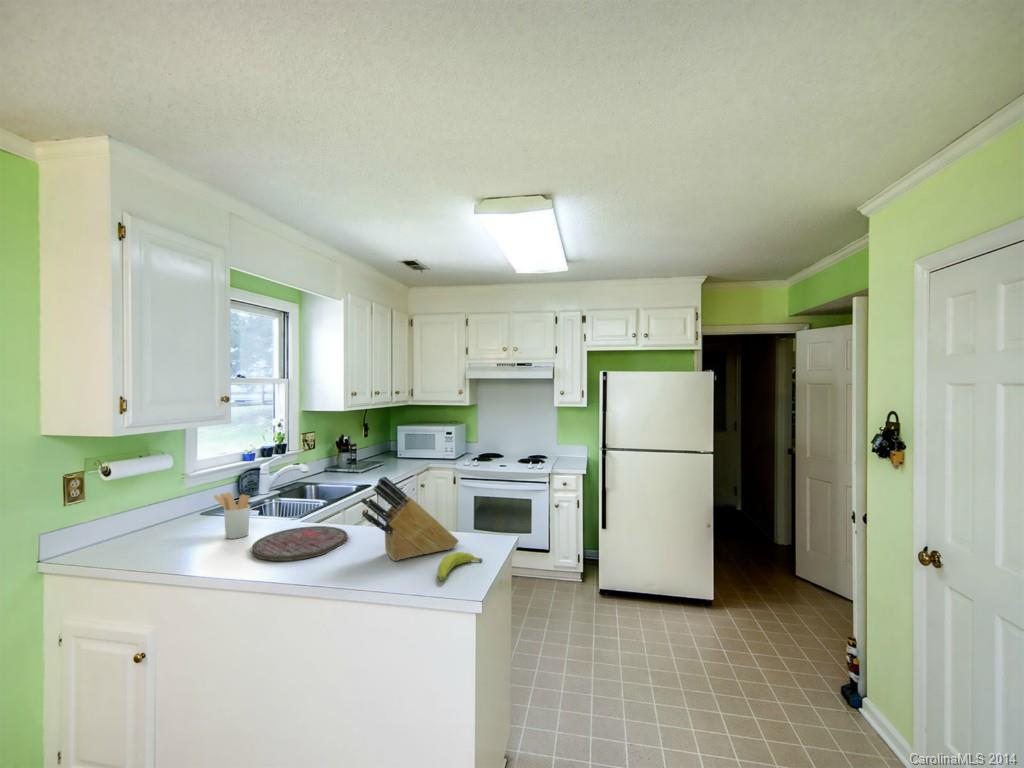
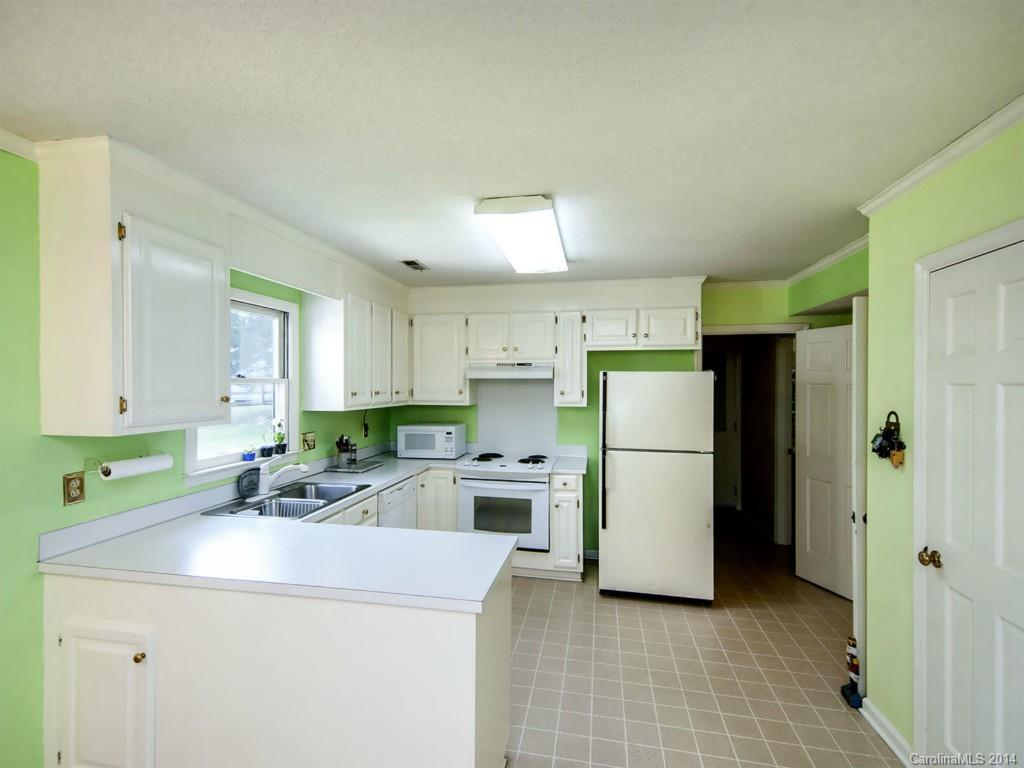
- knife block [360,475,460,562]
- fruit [437,551,483,582]
- utensil holder [213,491,251,540]
- cutting board [251,525,349,562]
